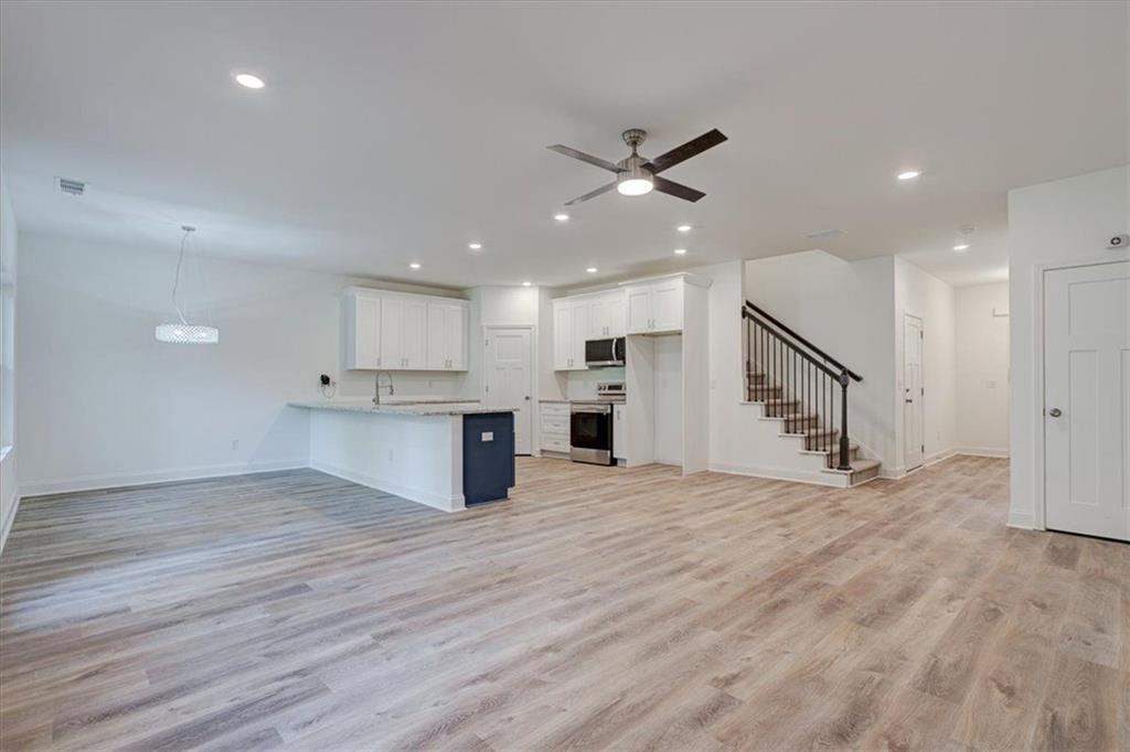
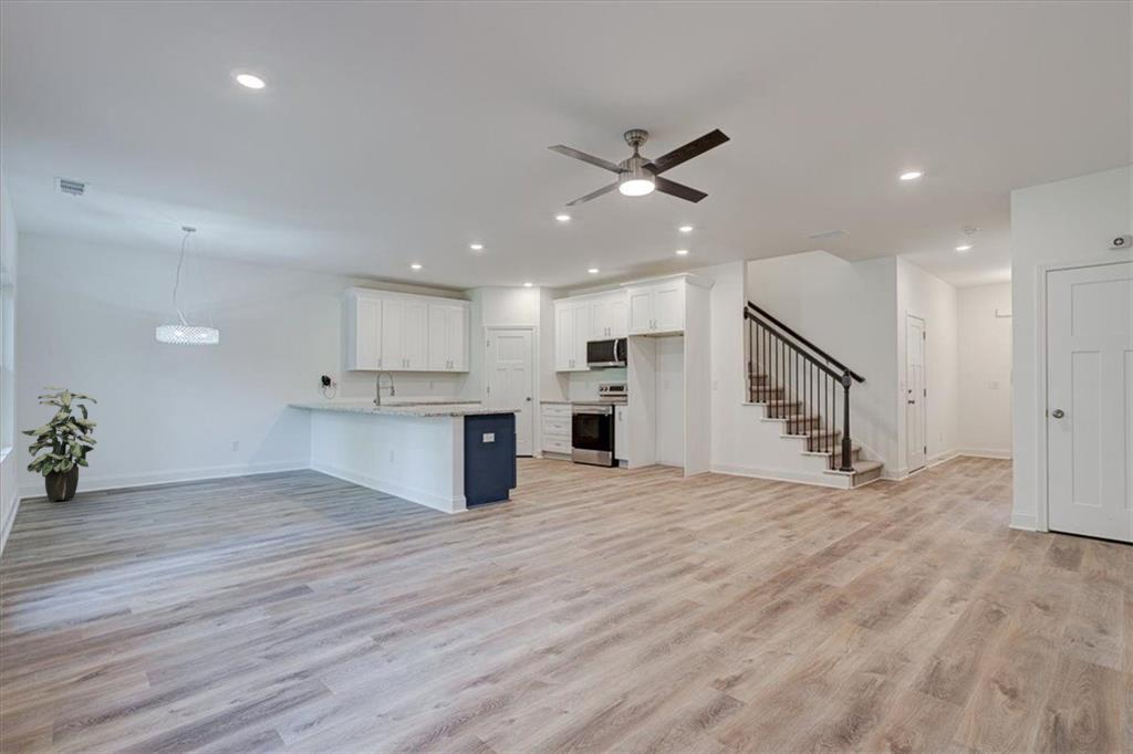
+ indoor plant [20,386,97,502]
